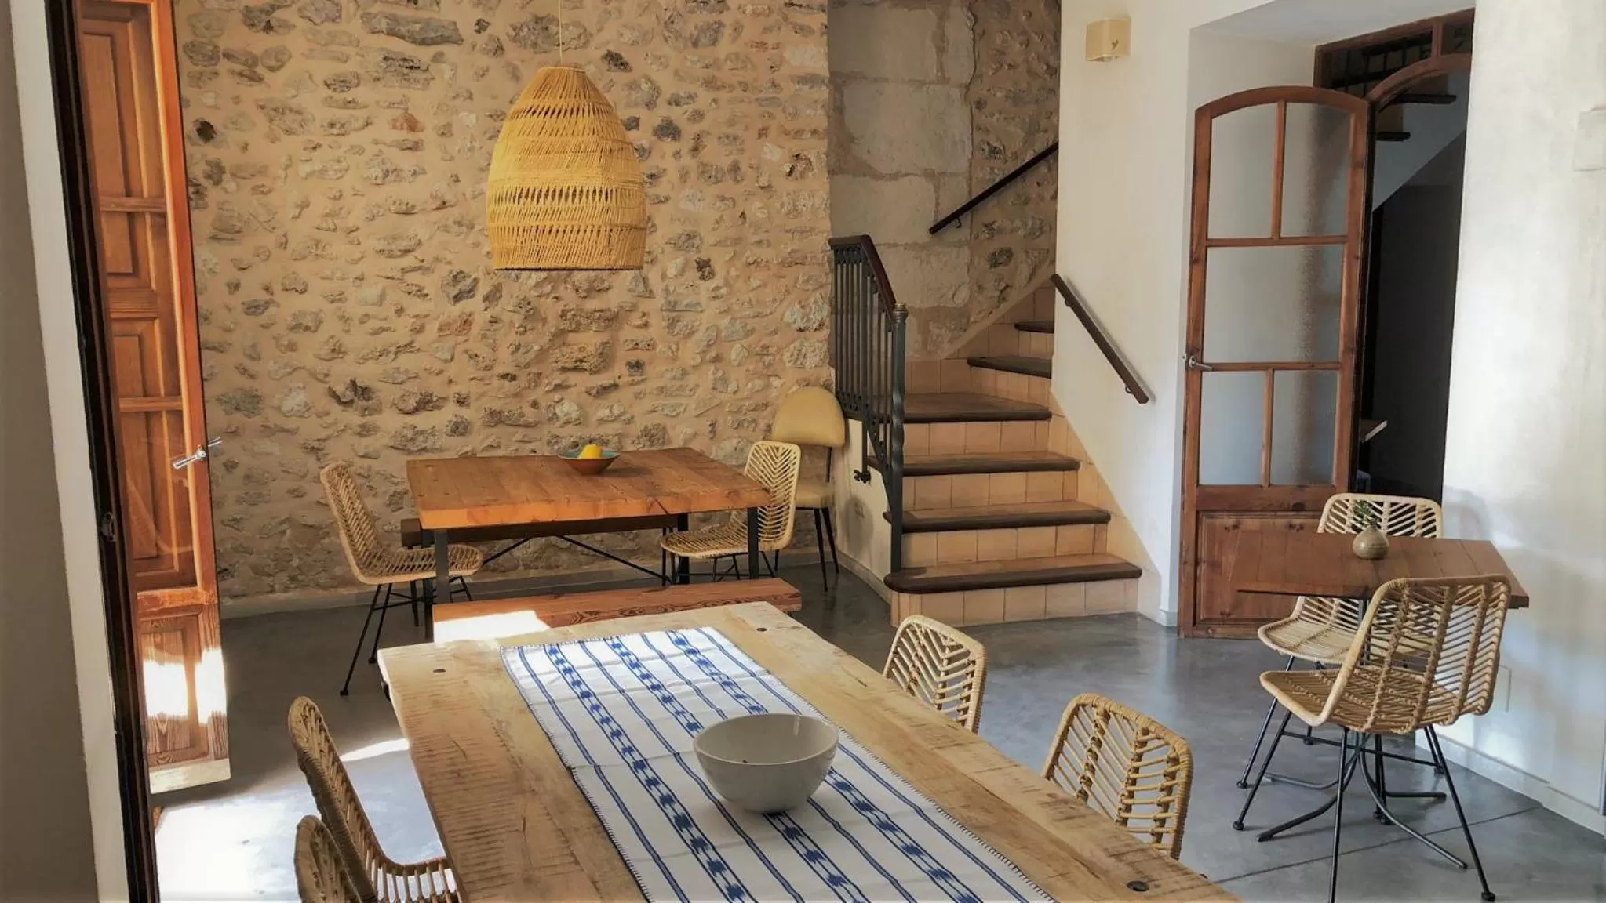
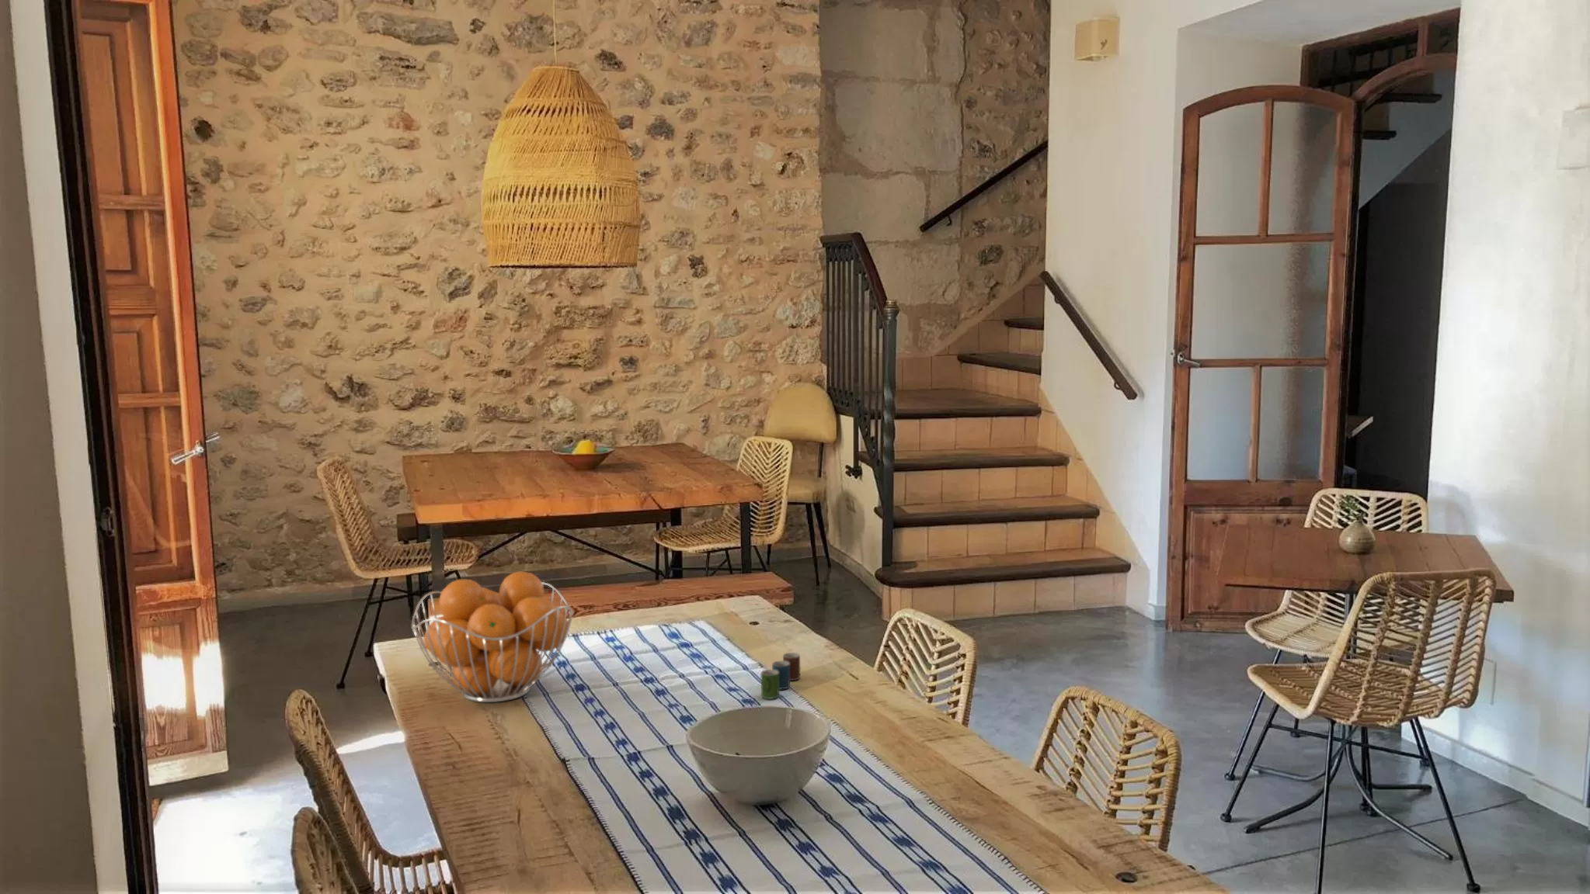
+ fruit basket [411,571,574,703]
+ cup [760,652,802,700]
